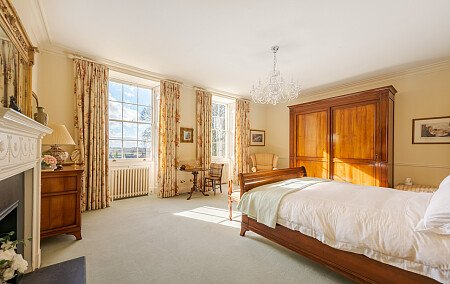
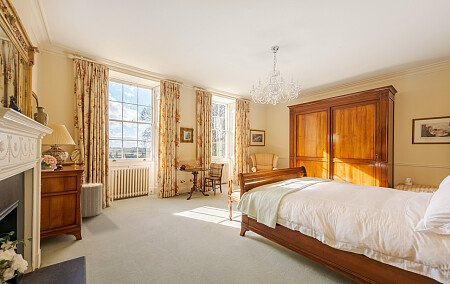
+ laundry hamper [81,179,106,218]
